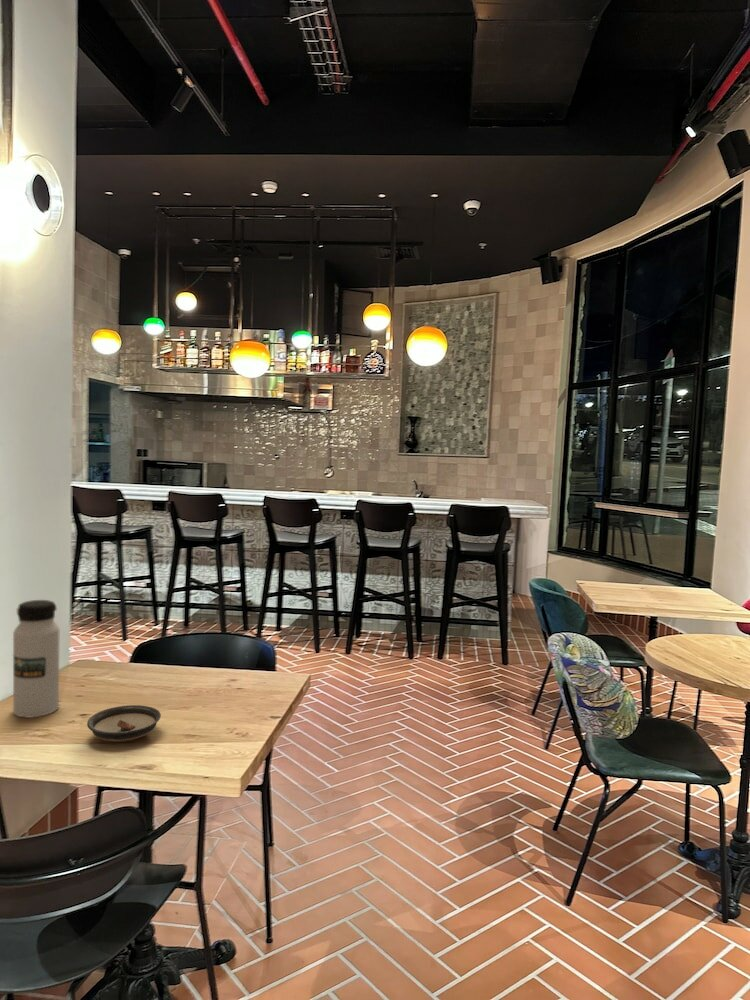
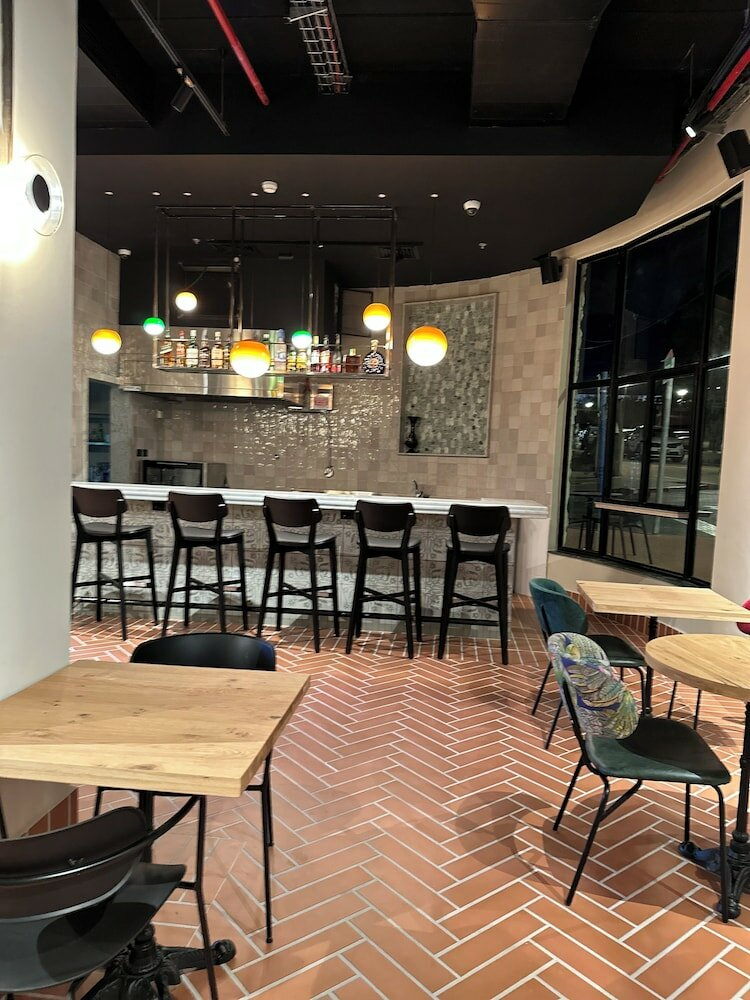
- saucer [86,704,162,743]
- water bottle [12,599,60,719]
